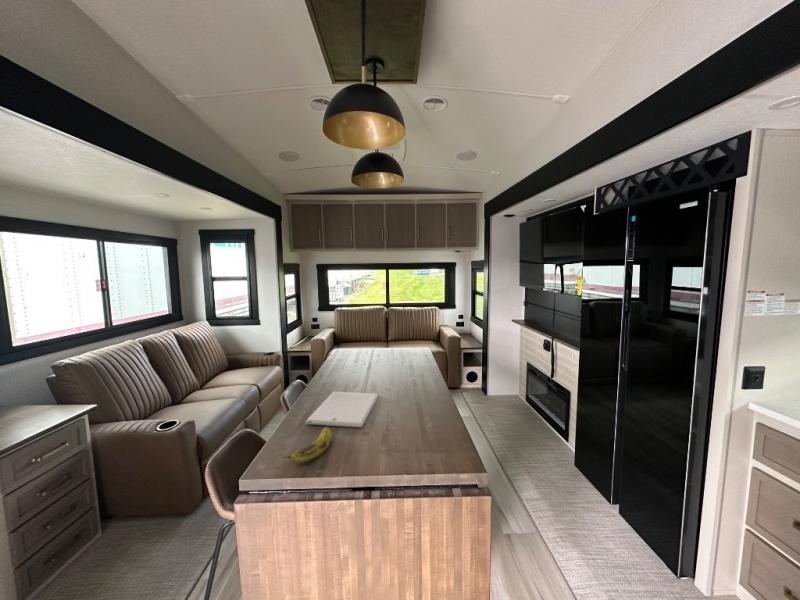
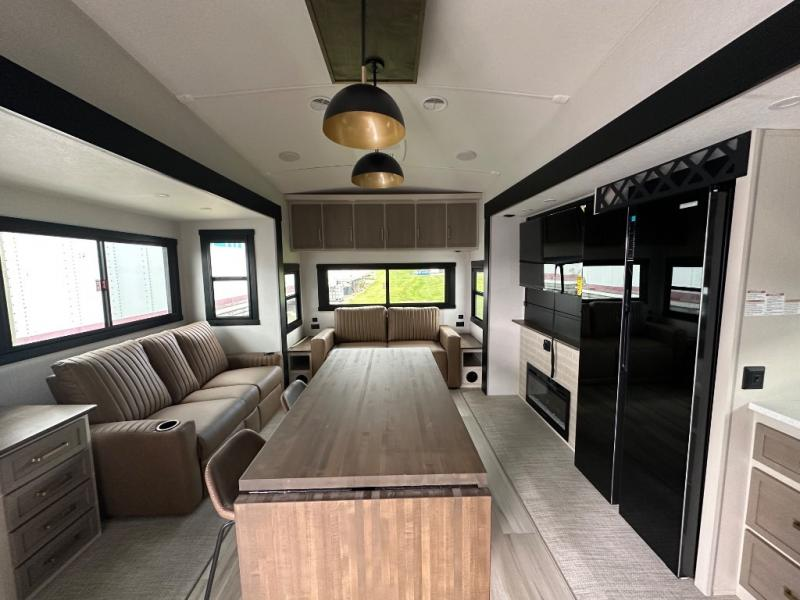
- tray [304,390,380,428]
- fruit [281,427,333,464]
